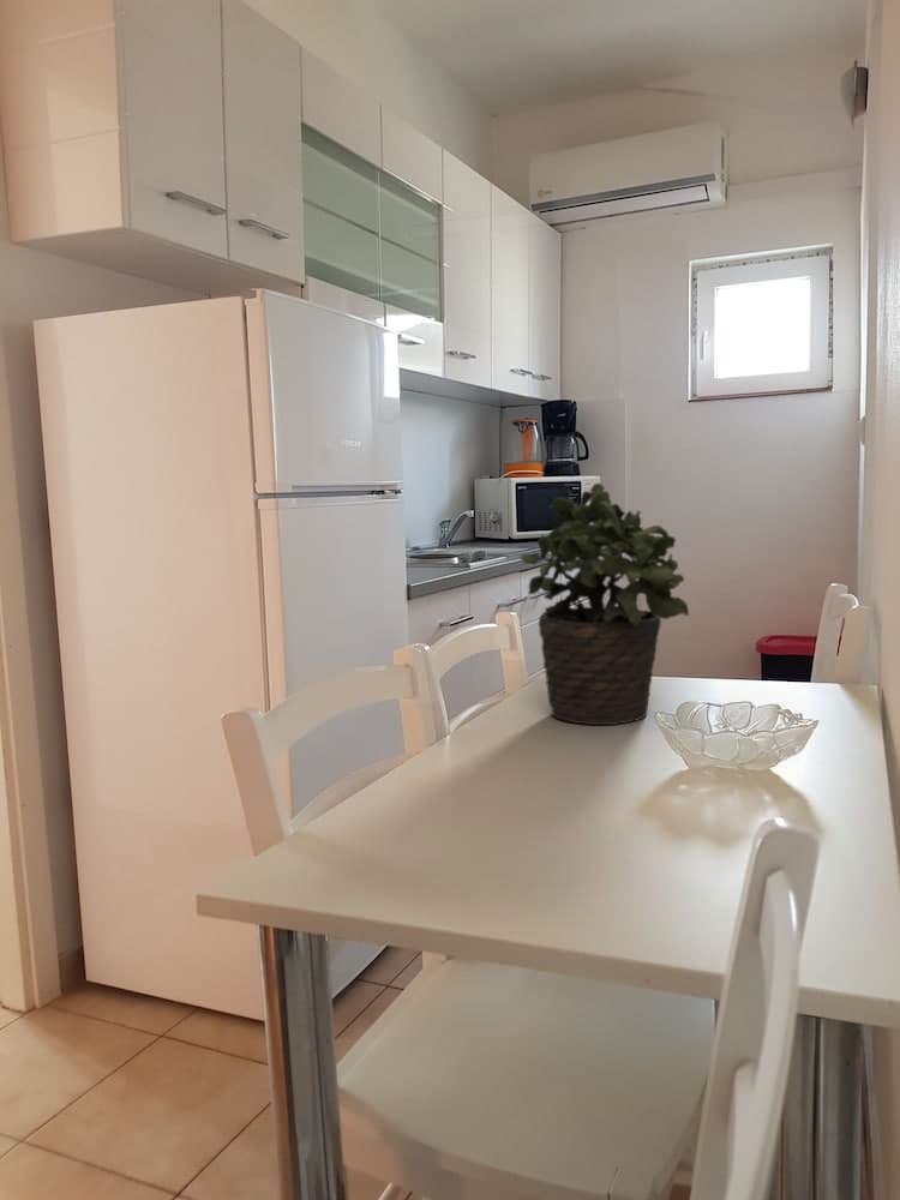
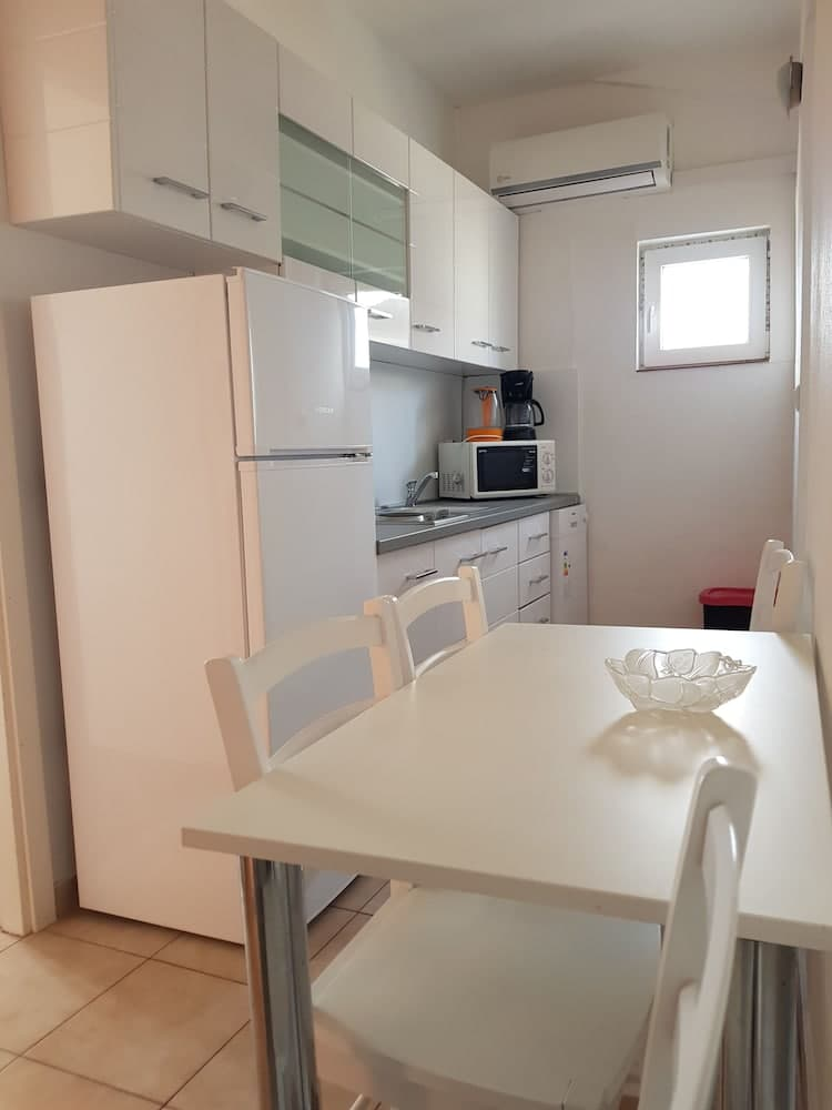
- potted plant [520,481,690,726]
